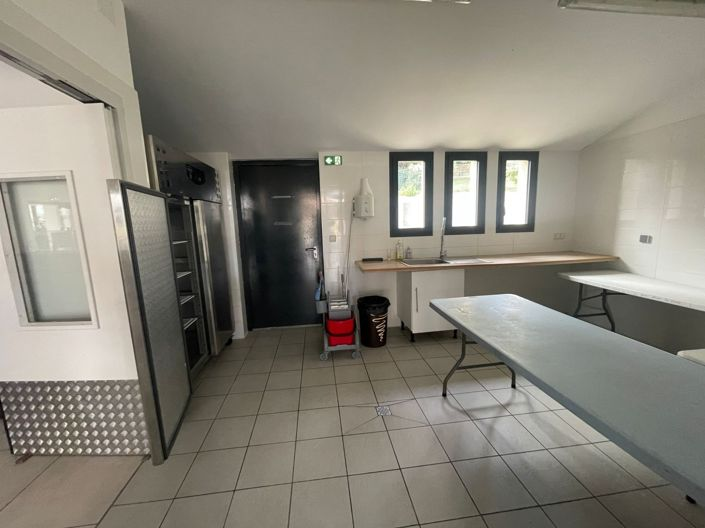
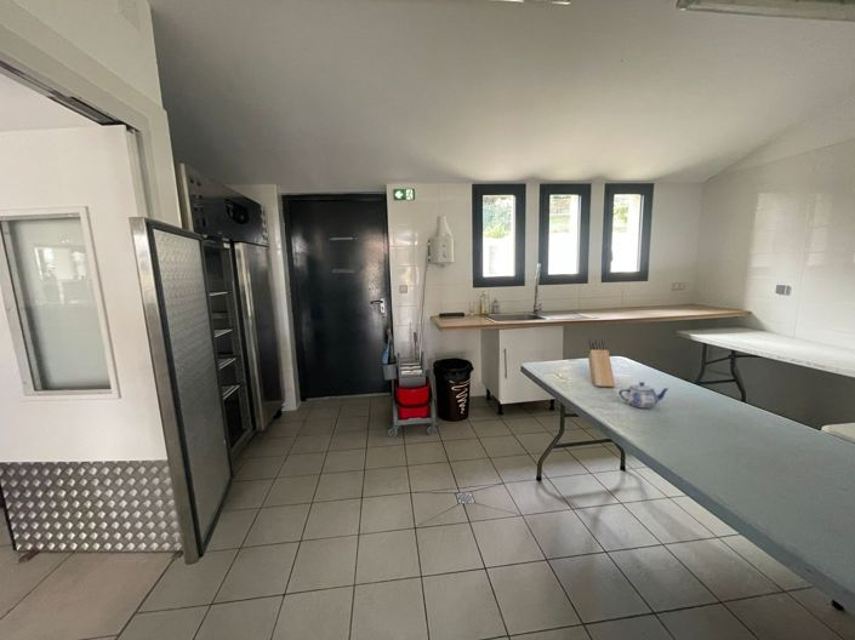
+ teapot [617,381,671,410]
+ knife block [587,337,616,388]
